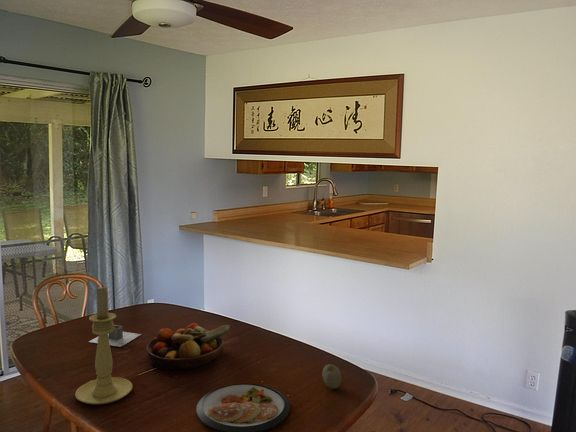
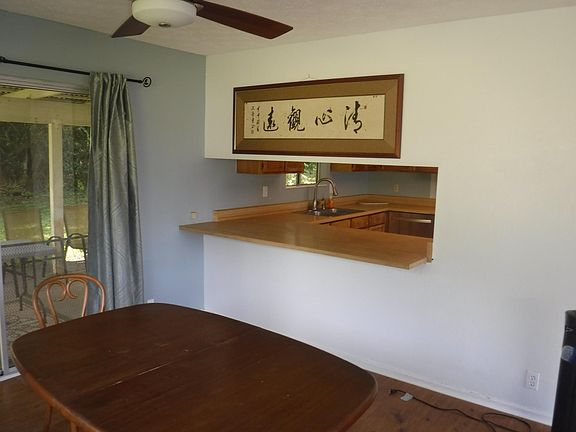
- fruit [321,363,342,390]
- fruit bowl [145,322,232,371]
- candle holder [74,285,133,406]
- napkin holder [88,324,142,348]
- dish [196,383,291,432]
